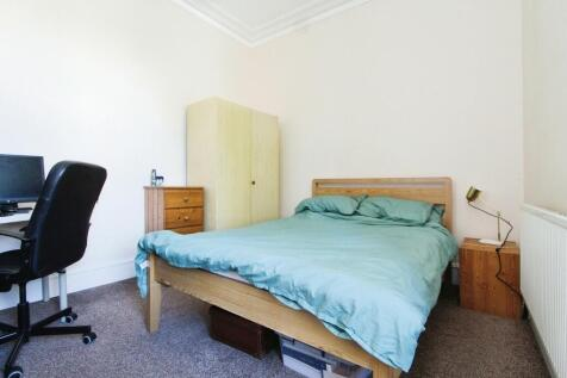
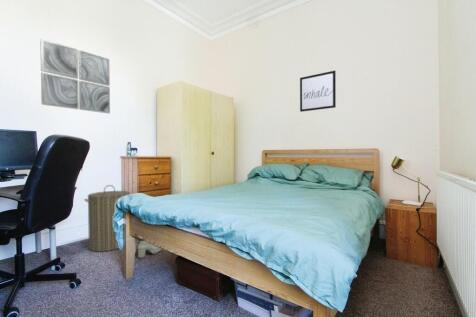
+ wall art [299,70,337,113]
+ laundry hamper [83,184,131,253]
+ wall art [39,37,111,114]
+ boots [134,239,163,259]
